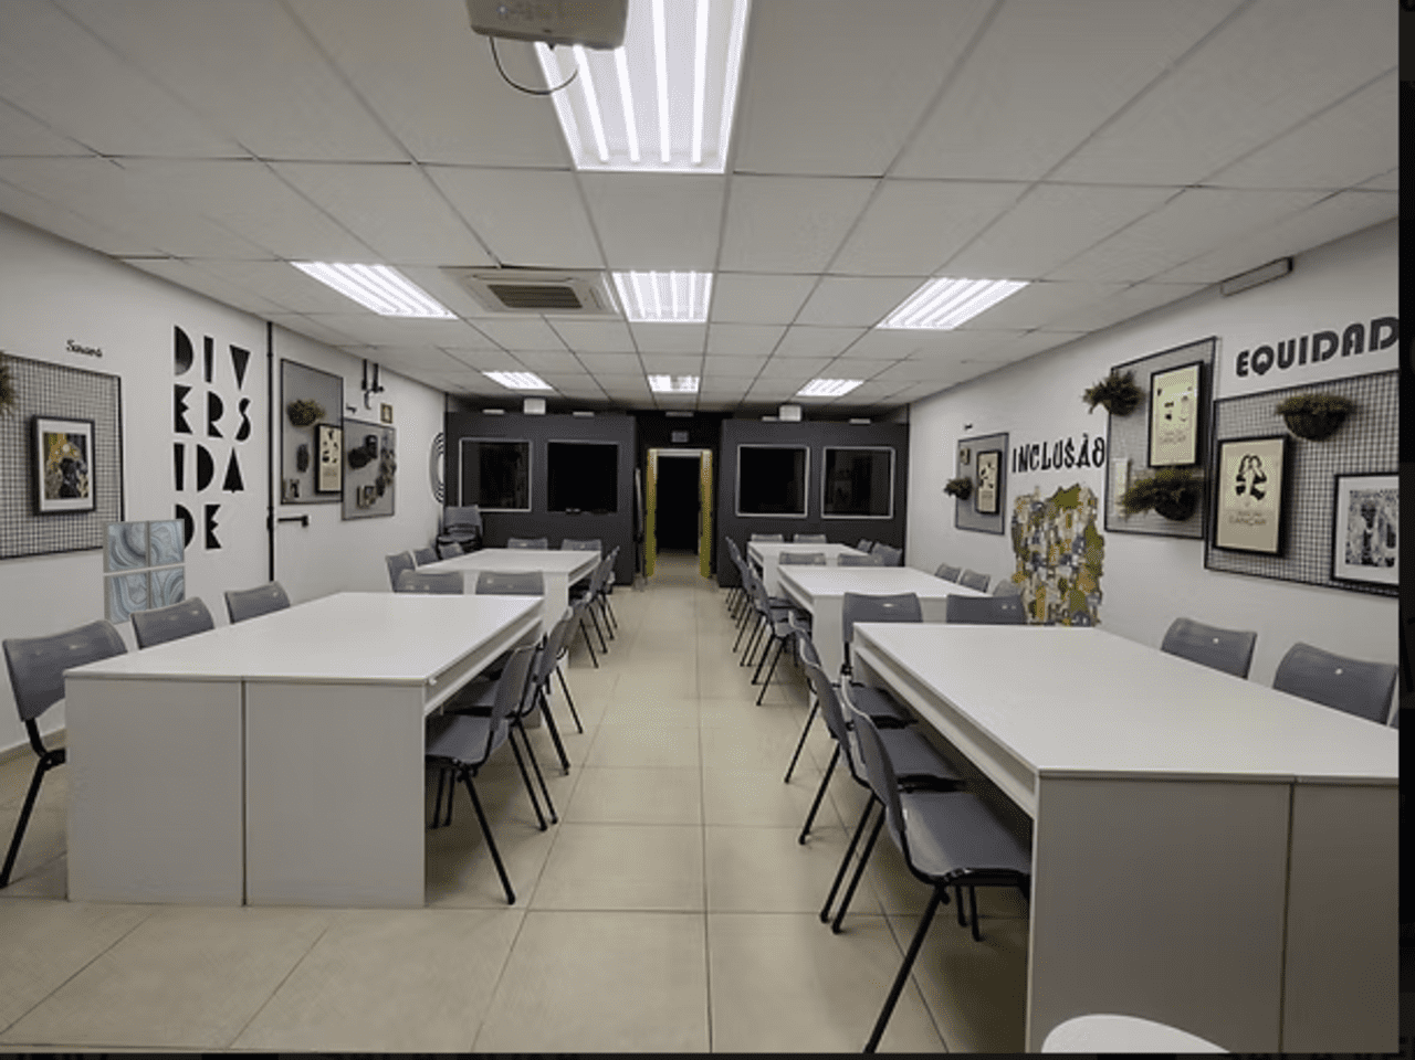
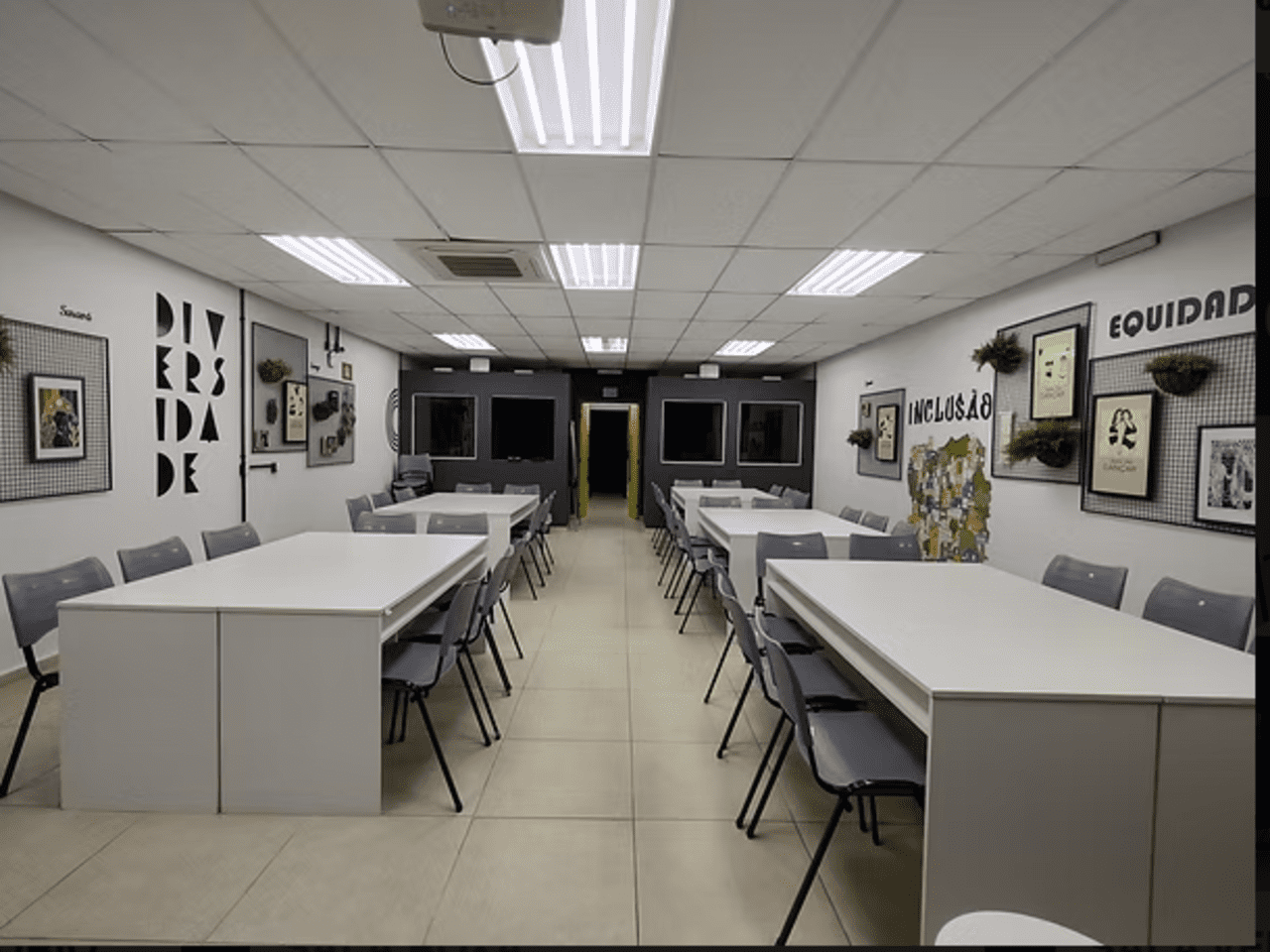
- wall art [100,518,187,626]
